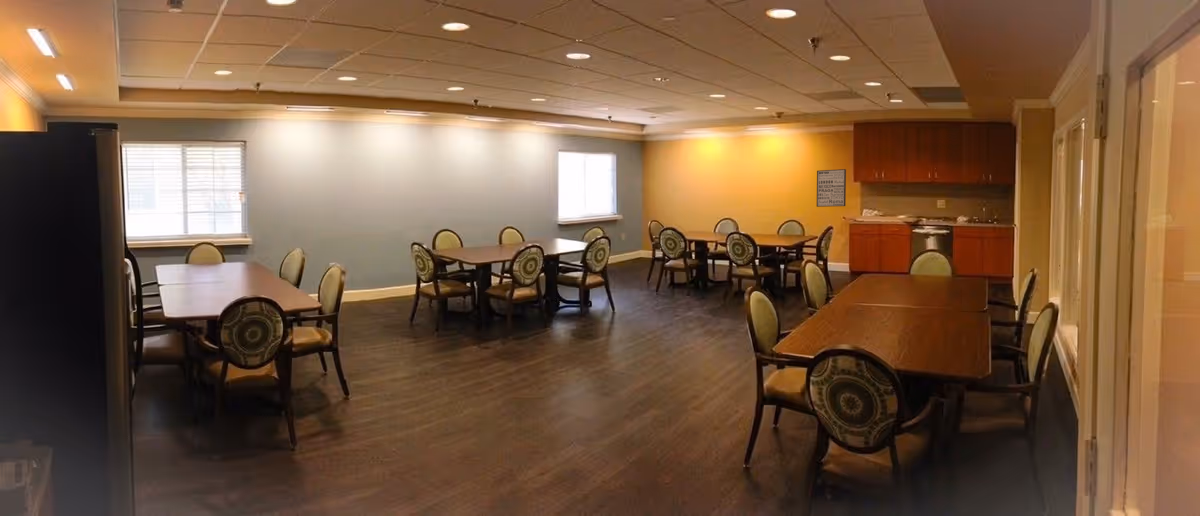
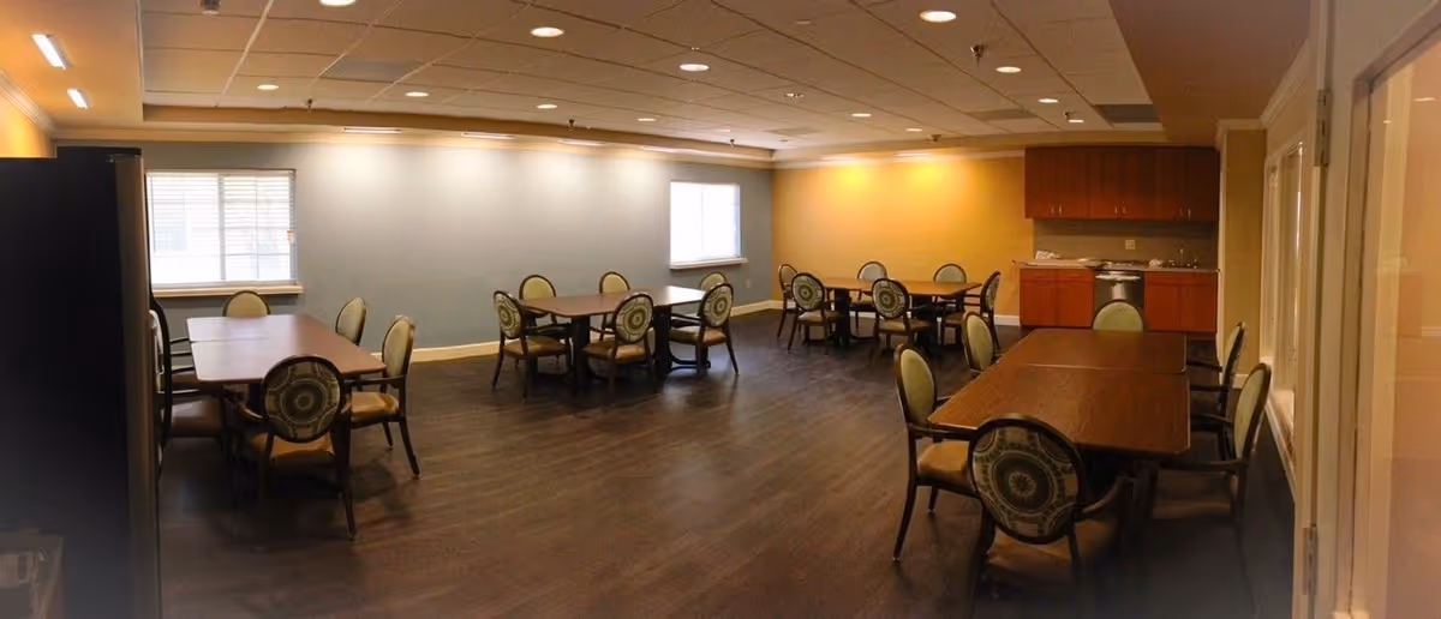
- wall art [816,168,847,208]
